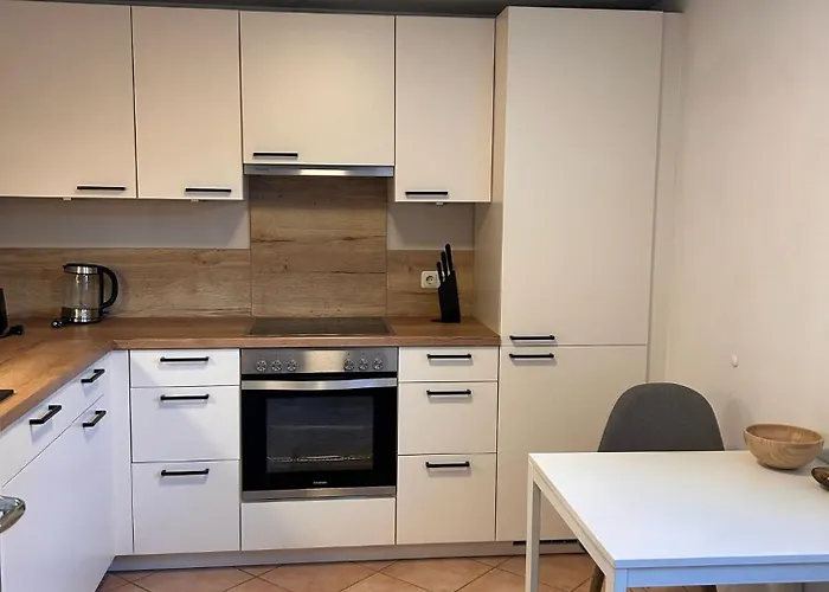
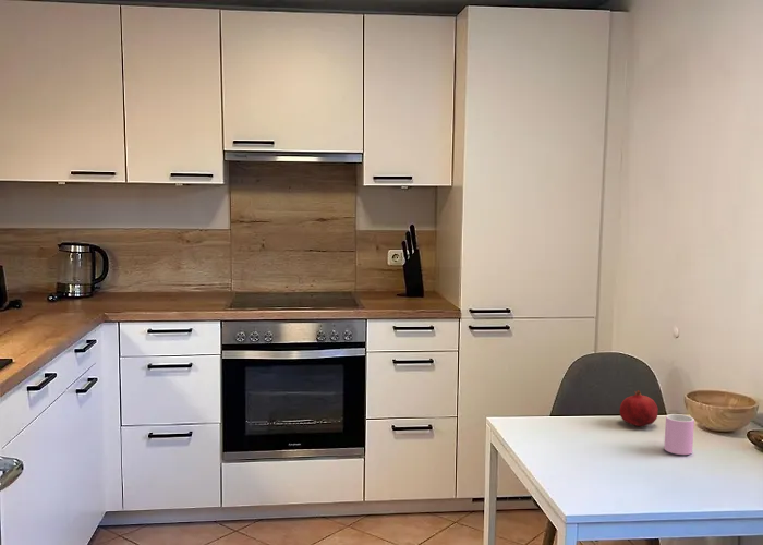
+ cup [663,413,695,456]
+ fruit [618,389,659,427]
